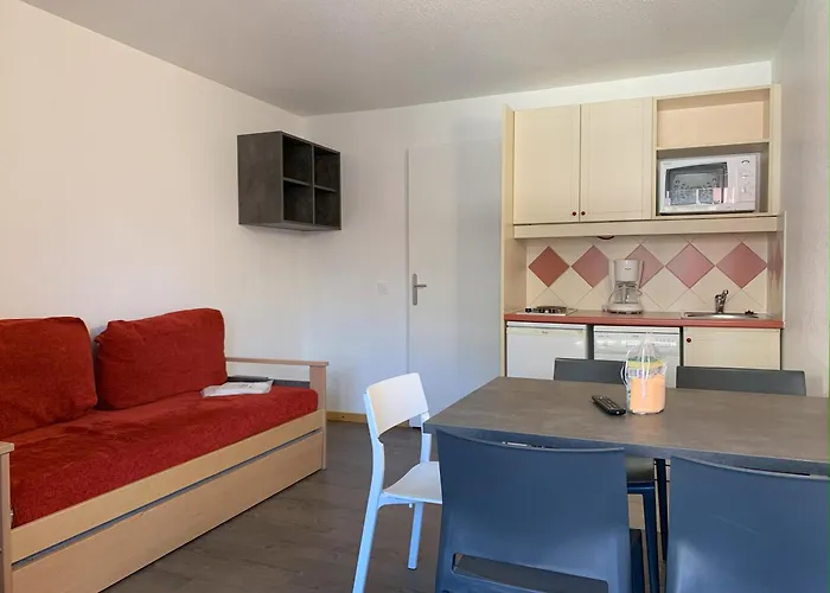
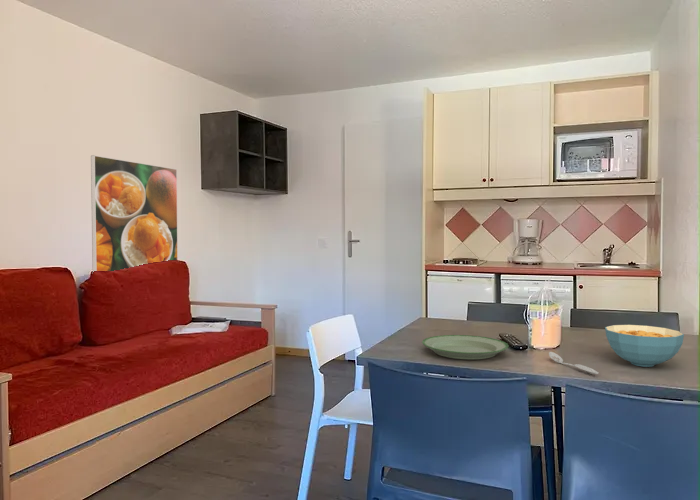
+ cereal bowl [604,324,685,368]
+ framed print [90,154,179,273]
+ plate [421,334,510,361]
+ spoon [548,351,599,375]
